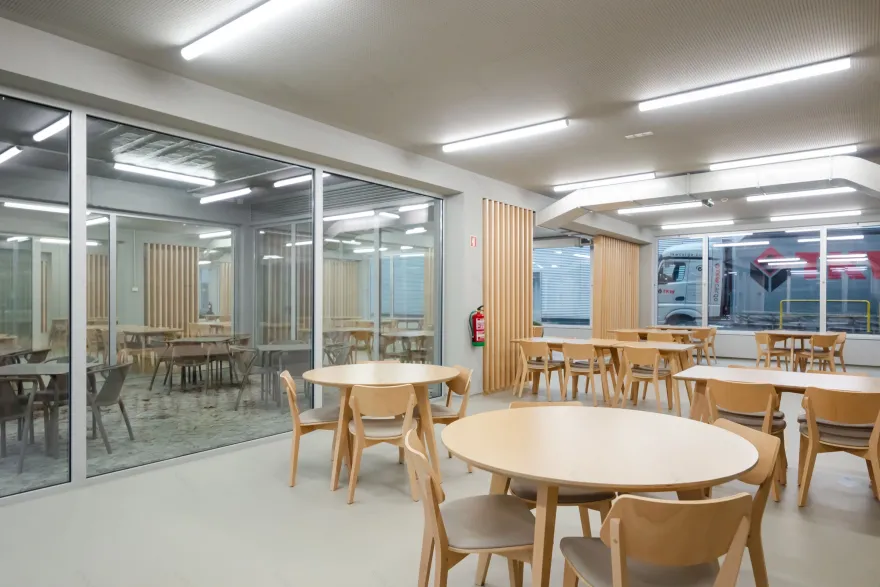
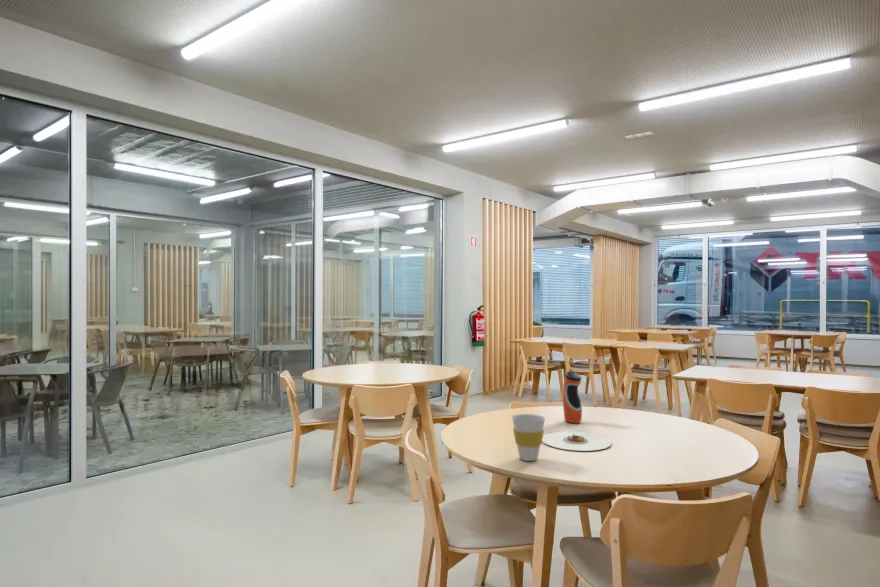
+ plate [542,431,612,452]
+ water bottle [562,368,583,424]
+ cup [511,413,546,462]
